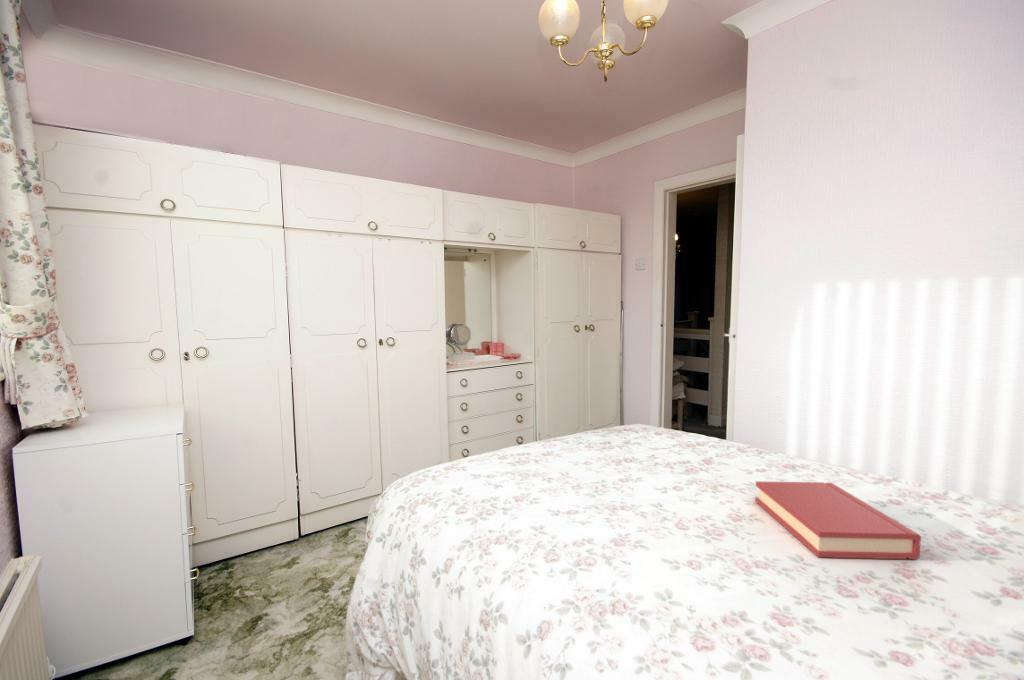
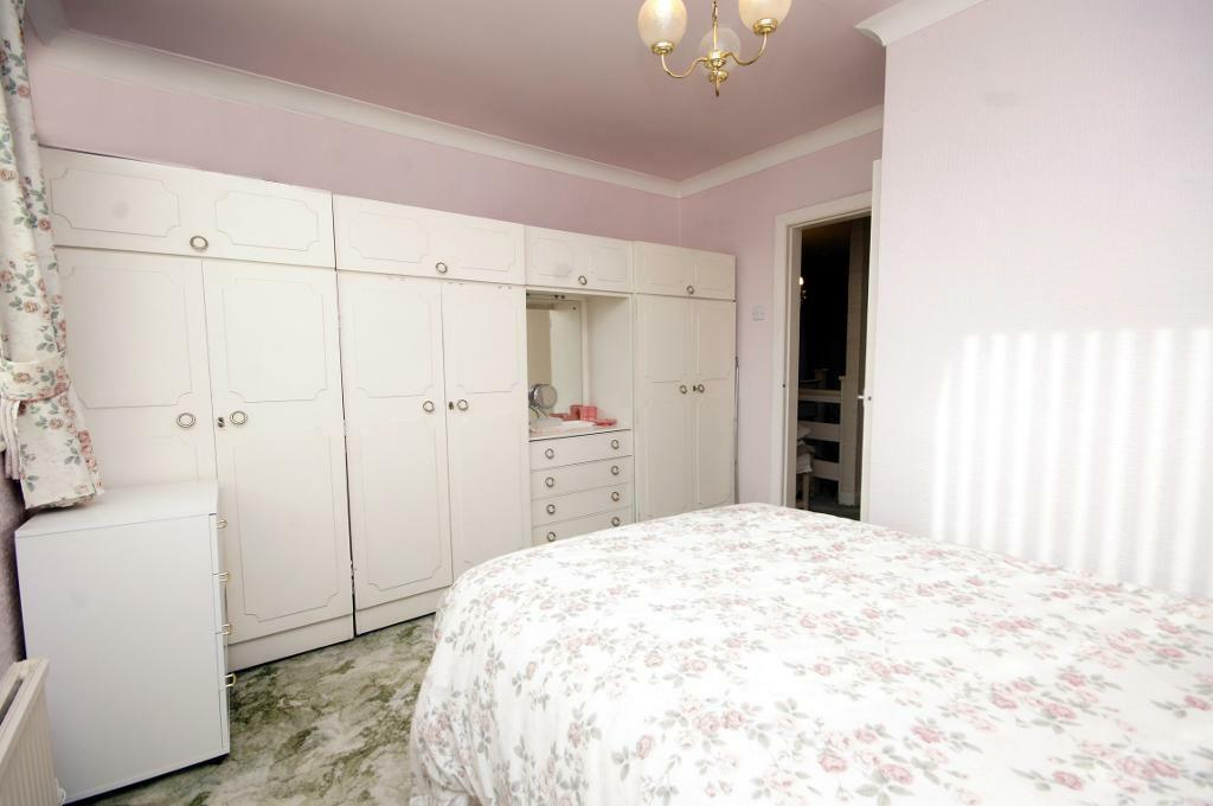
- hardback book [754,480,922,560]
